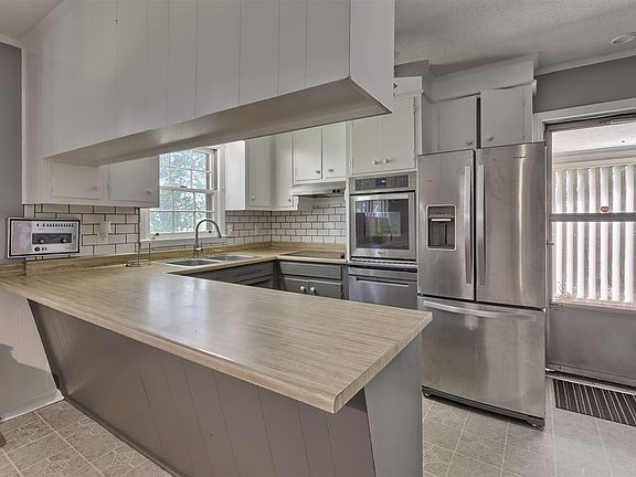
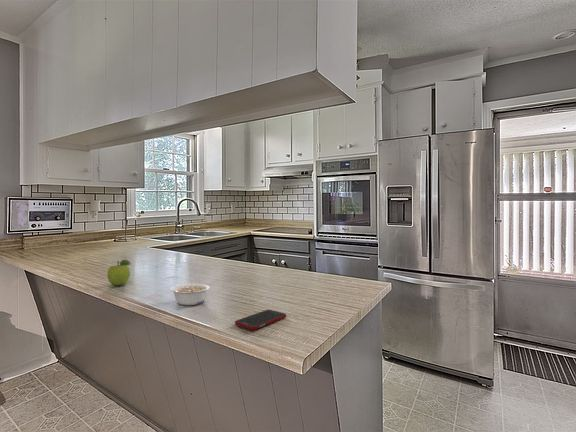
+ cell phone [234,309,287,331]
+ legume [170,283,211,306]
+ fruit [106,259,132,287]
